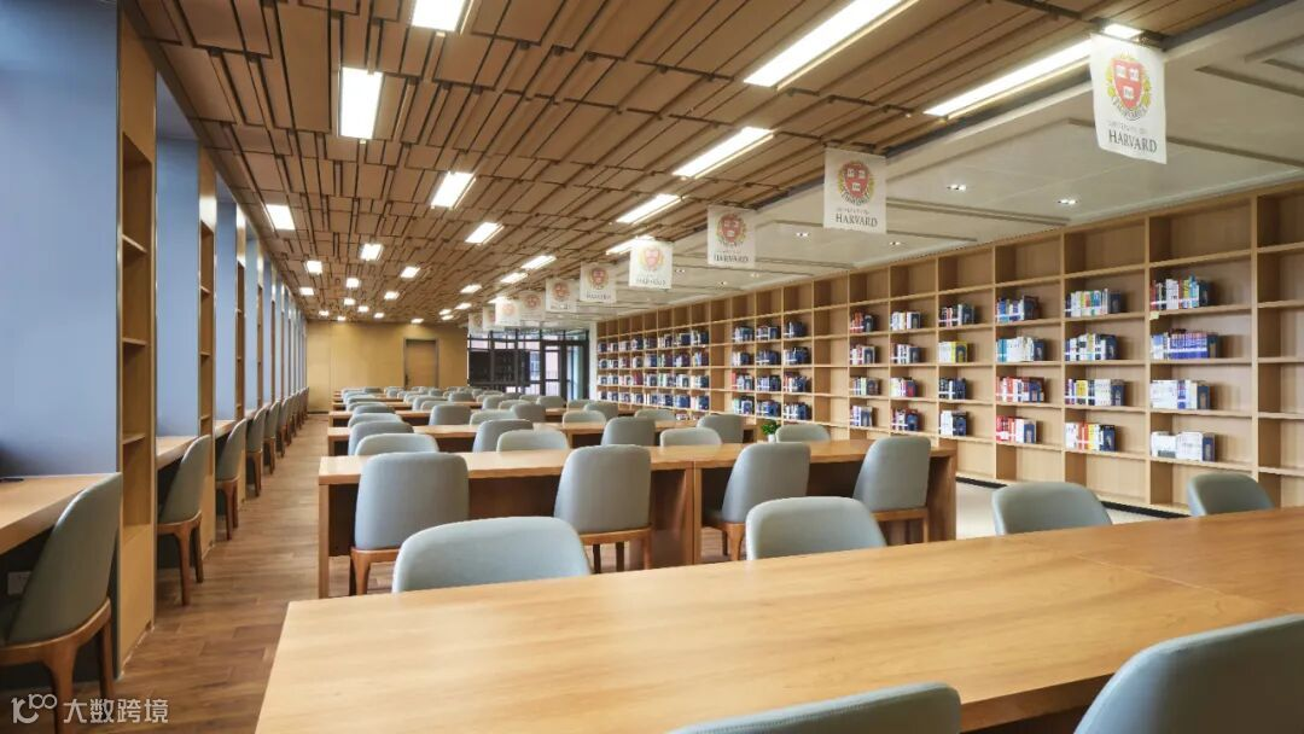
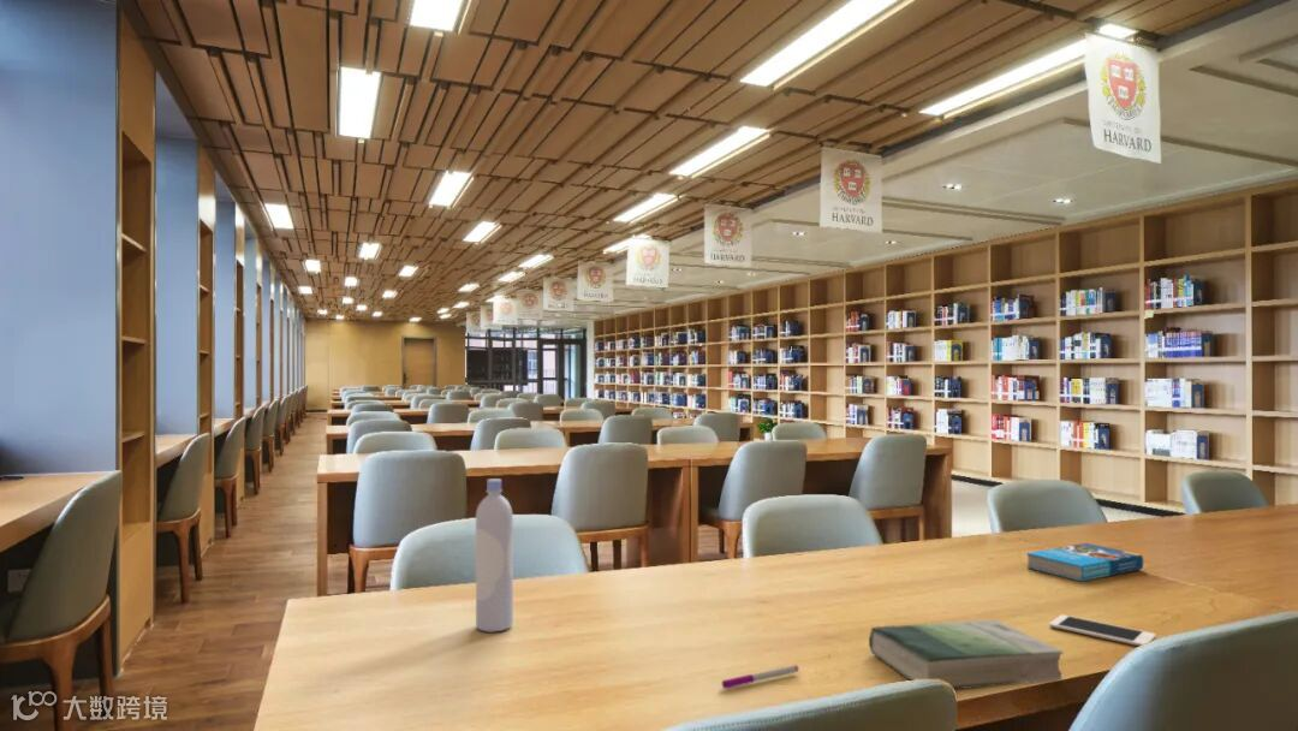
+ bottle [475,477,514,634]
+ cell phone [1048,613,1157,647]
+ book [1025,542,1144,583]
+ pen [721,664,799,690]
+ book [868,619,1065,691]
